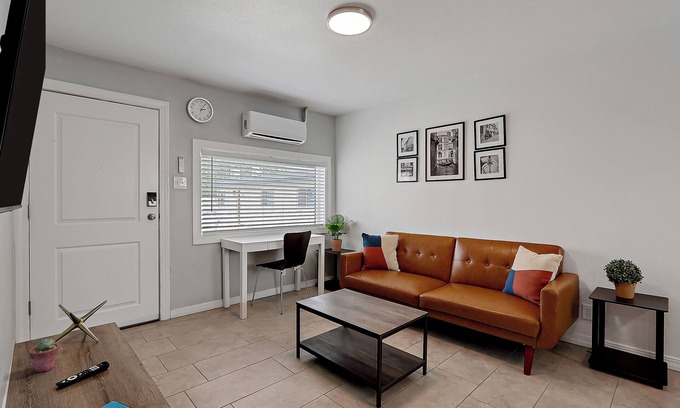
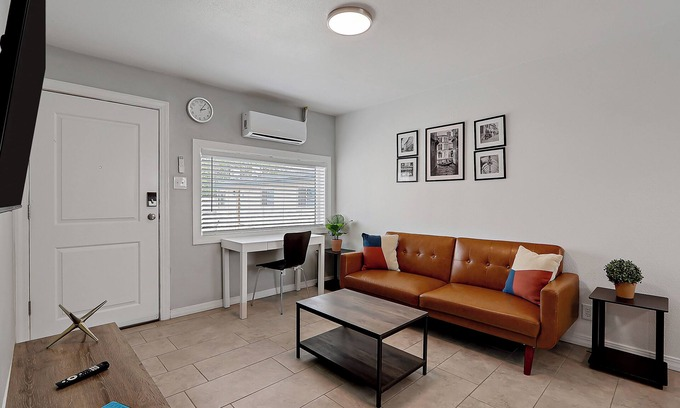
- potted succulent [28,338,60,373]
